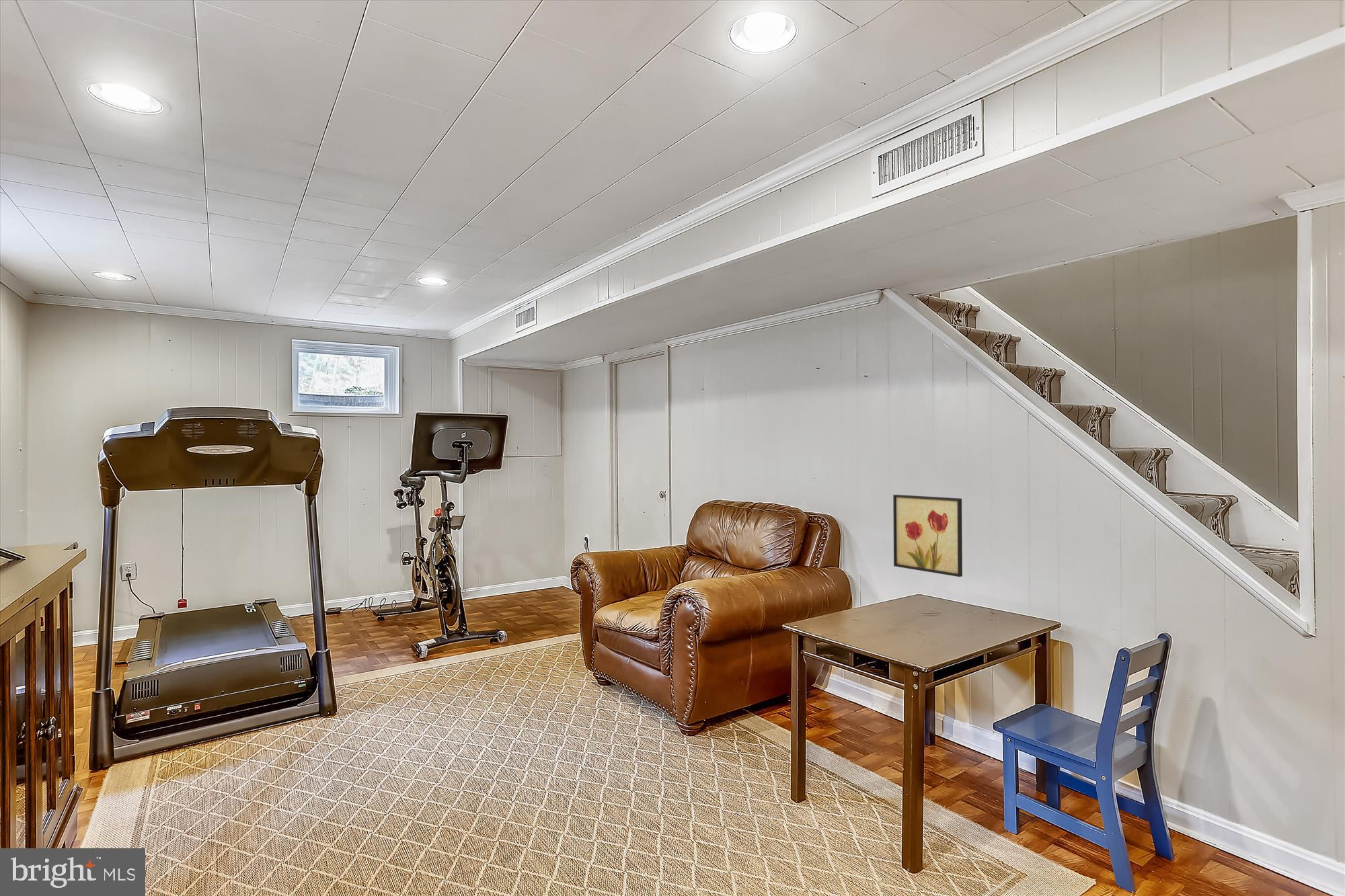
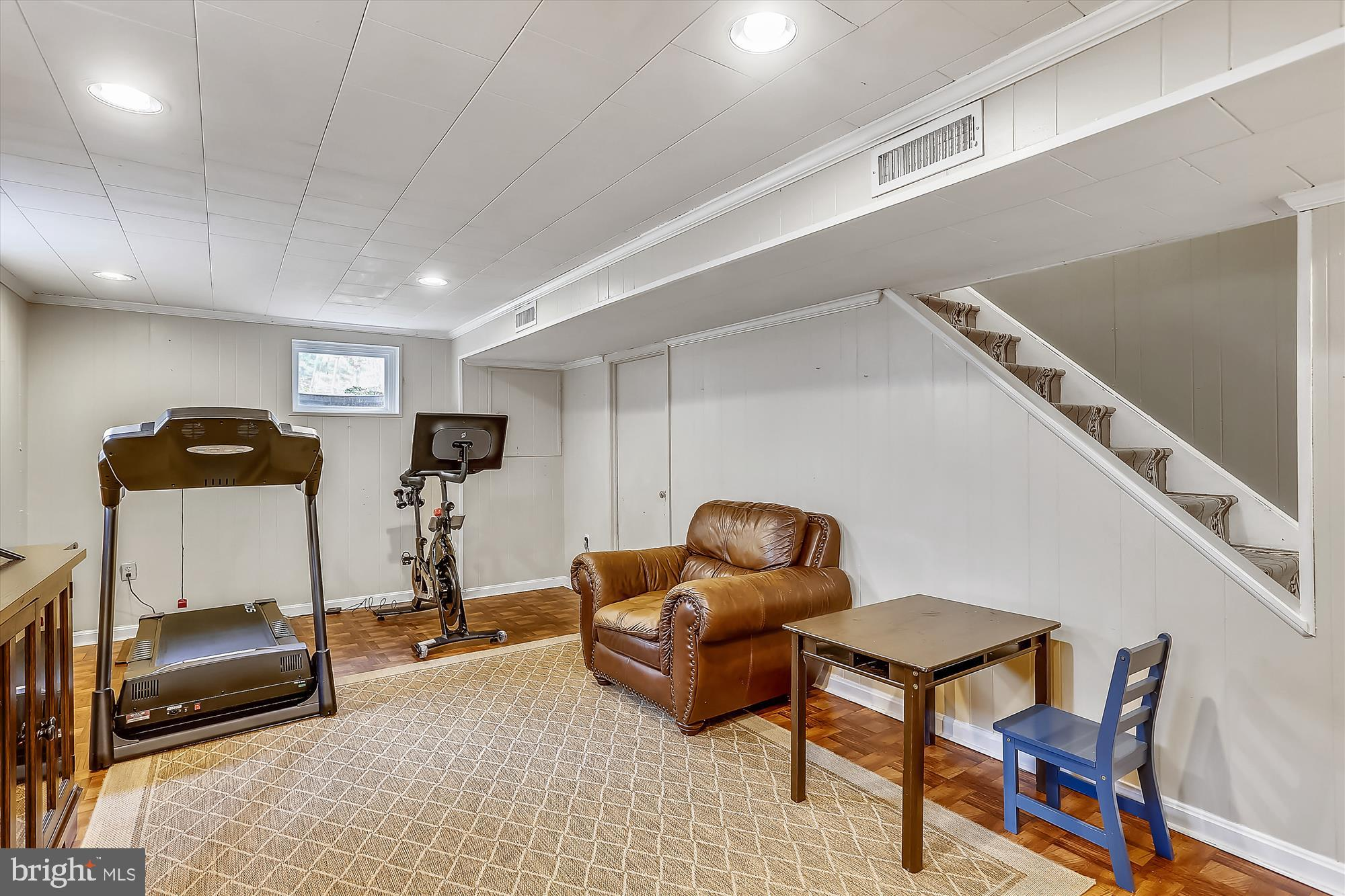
- wall art [892,494,963,577]
